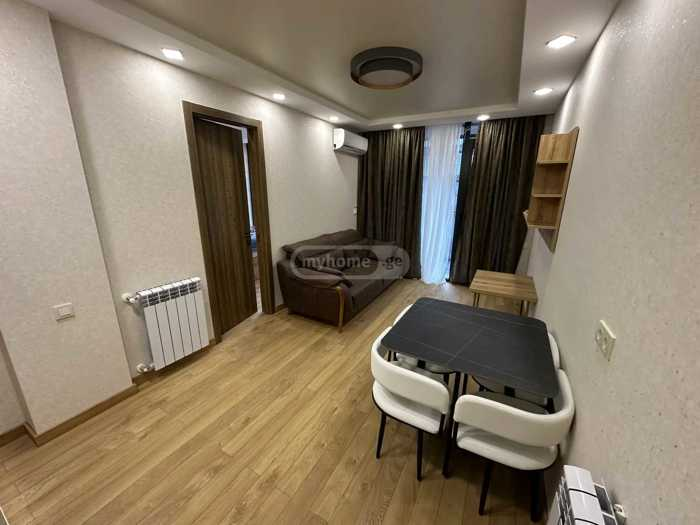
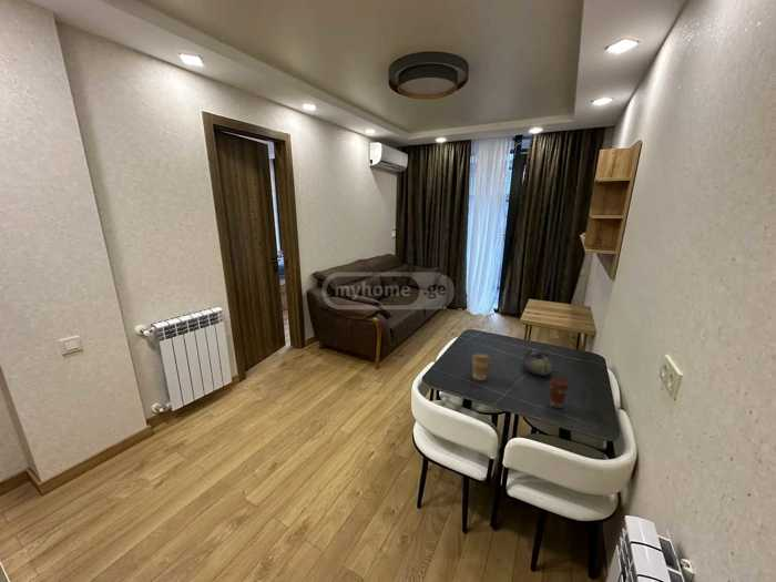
+ coffee cup [548,378,571,409]
+ coffee cup [471,353,491,381]
+ teapot [521,349,554,377]
